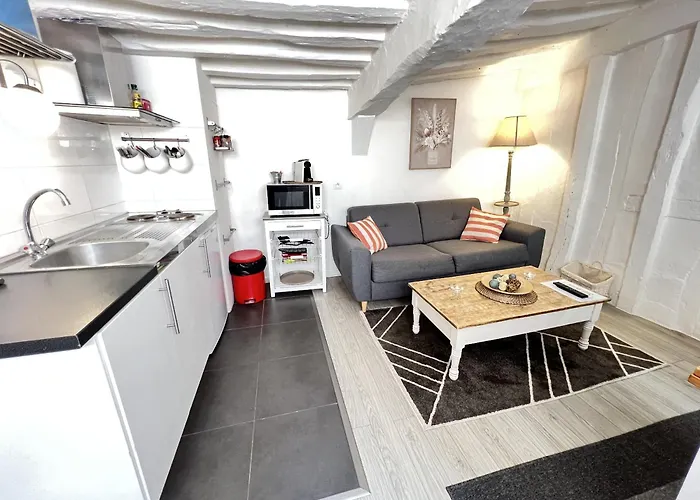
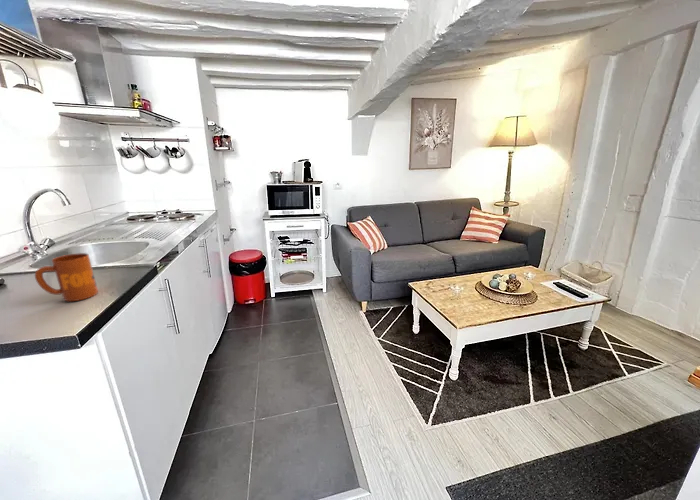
+ mug [34,252,99,302]
